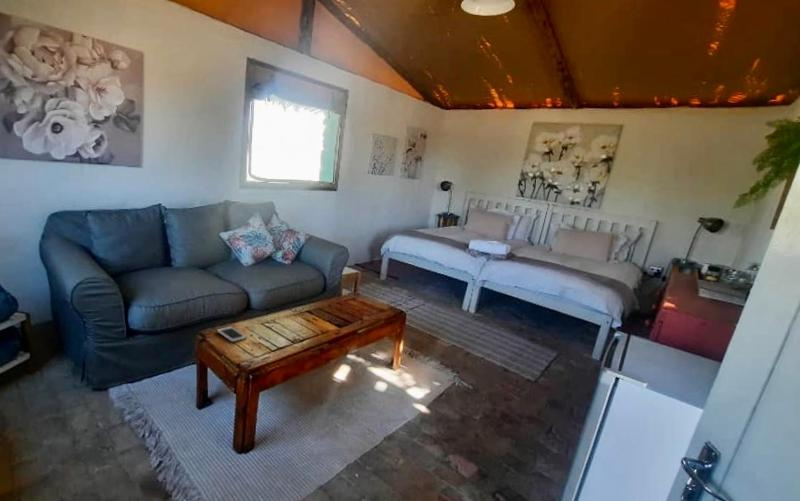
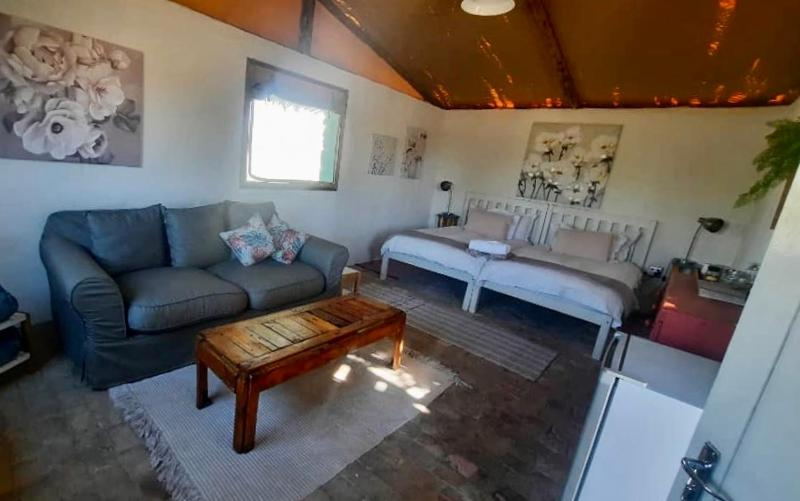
- cell phone [216,325,248,343]
